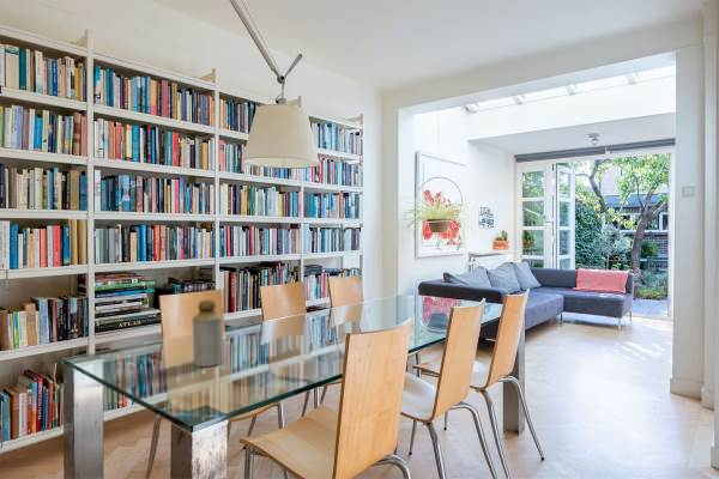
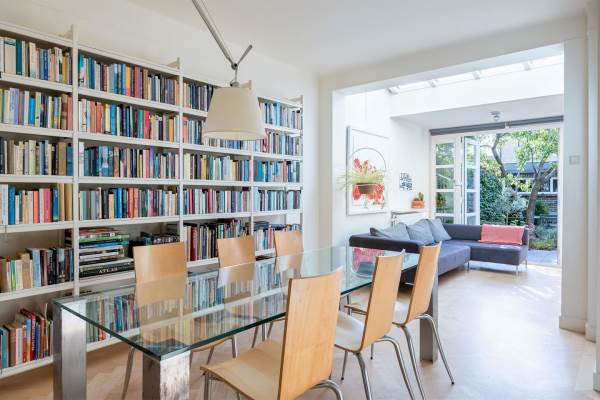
- bottle [192,298,224,368]
